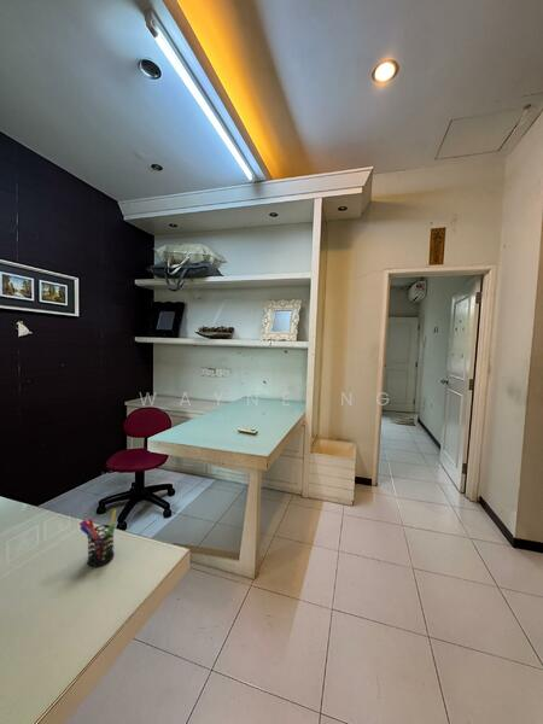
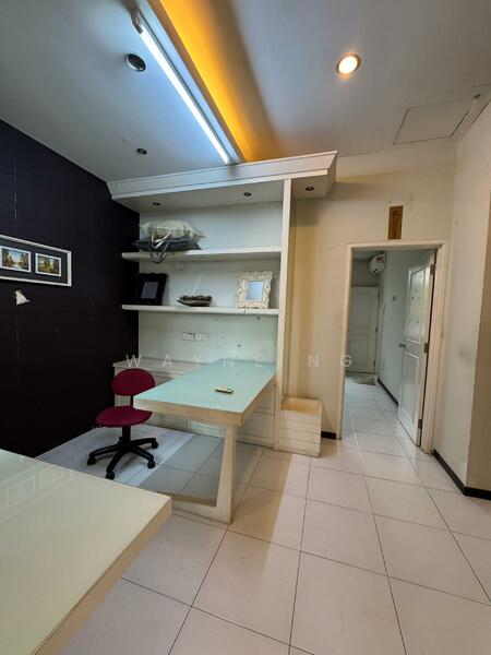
- pen holder [78,508,117,567]
